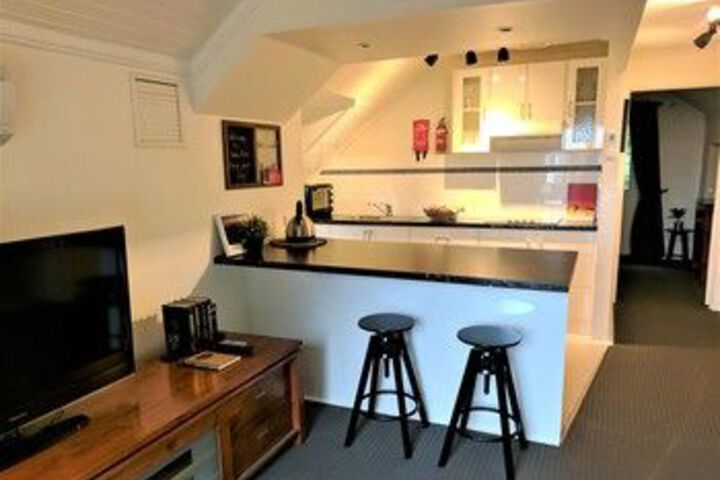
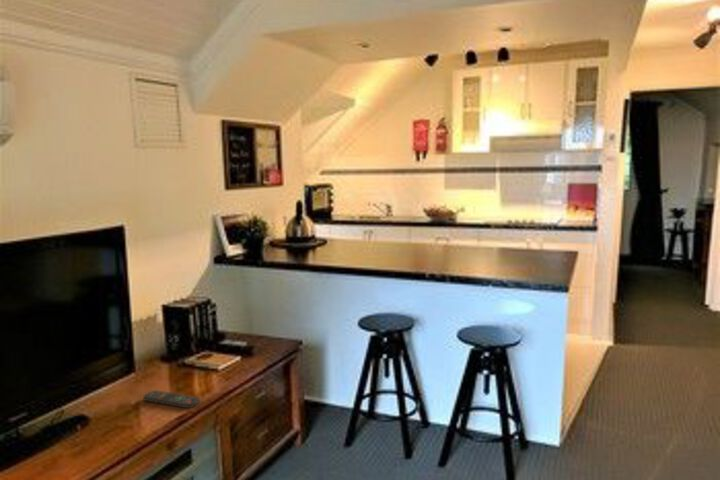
+ remote control [142,389,201,409]
